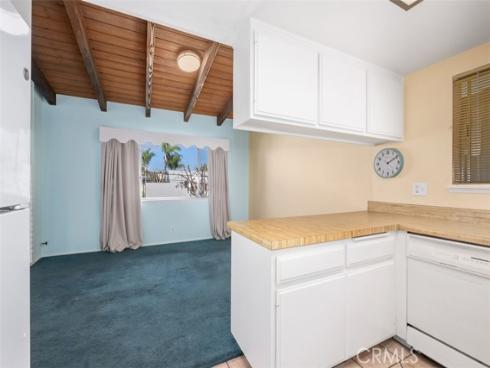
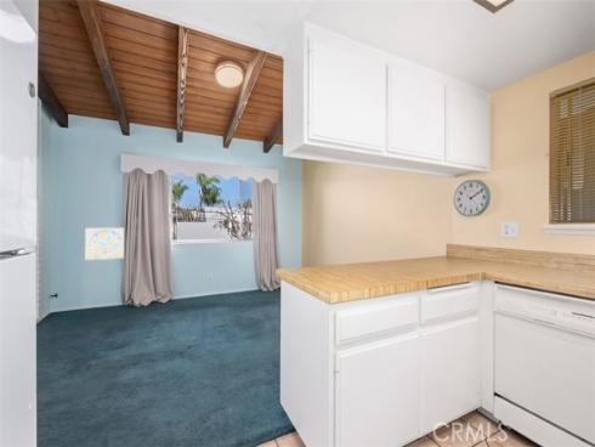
+ wall ornament [84,227,125,261]
